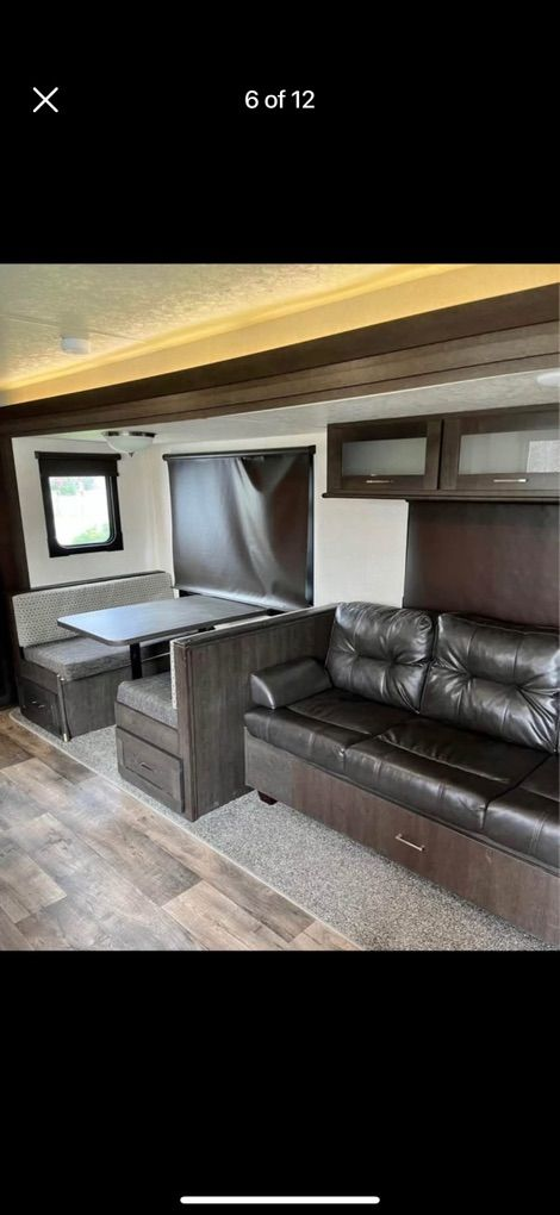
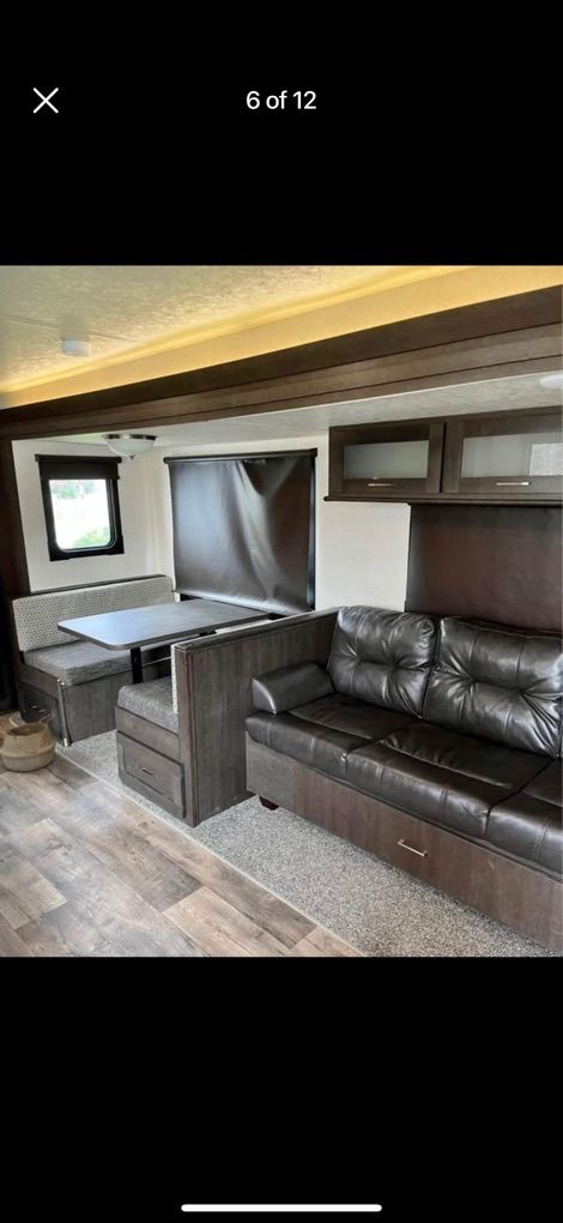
+ woven basket [0,712,57,773]
